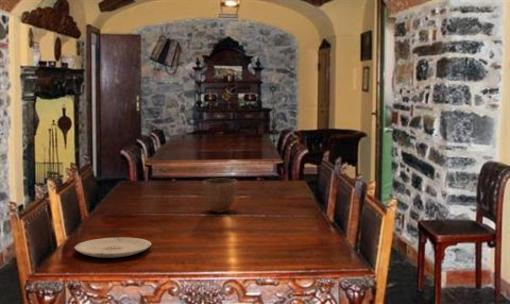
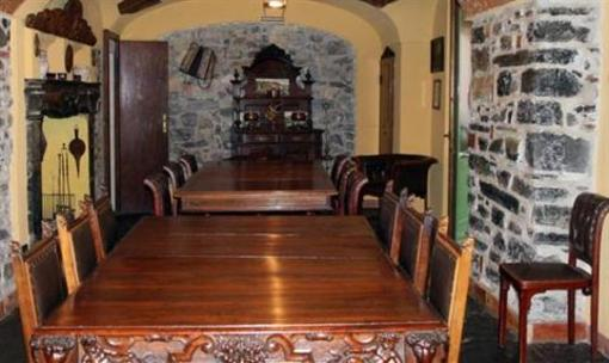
- decorative bowl [202,178,238,214]
- plate [74,236,152,259]
